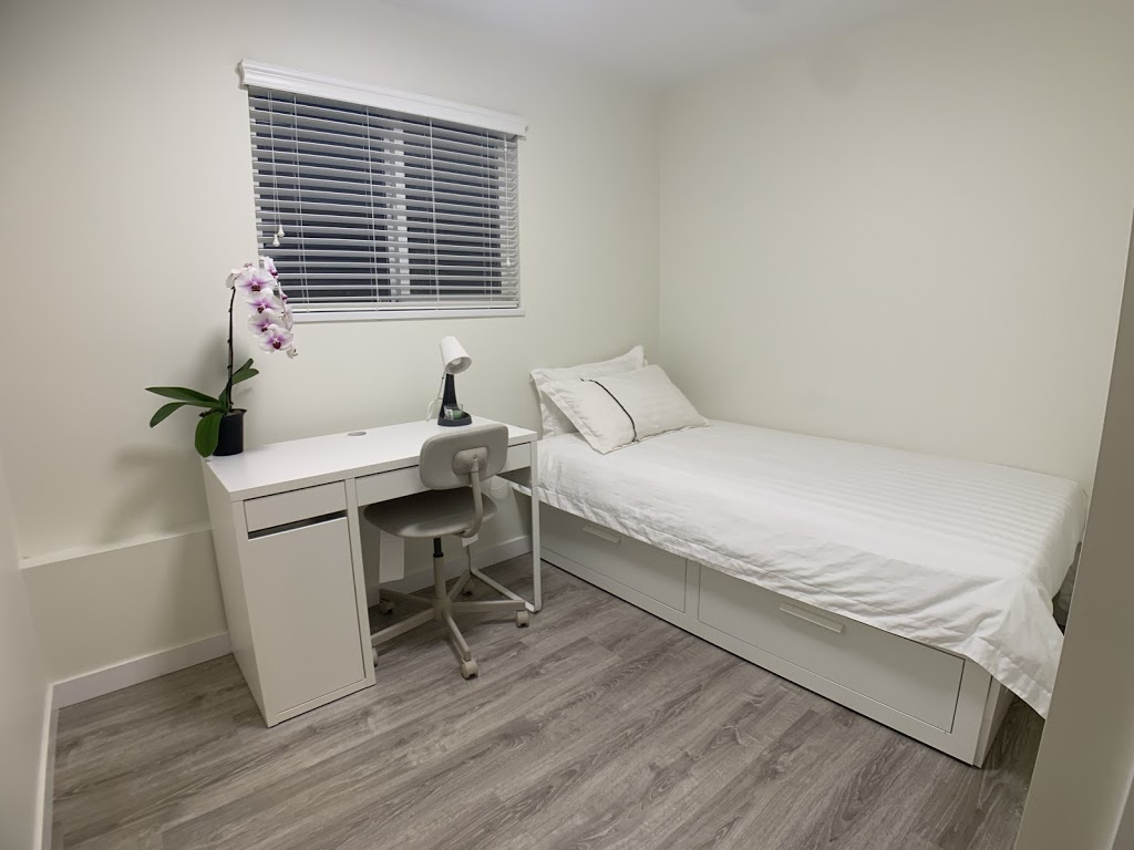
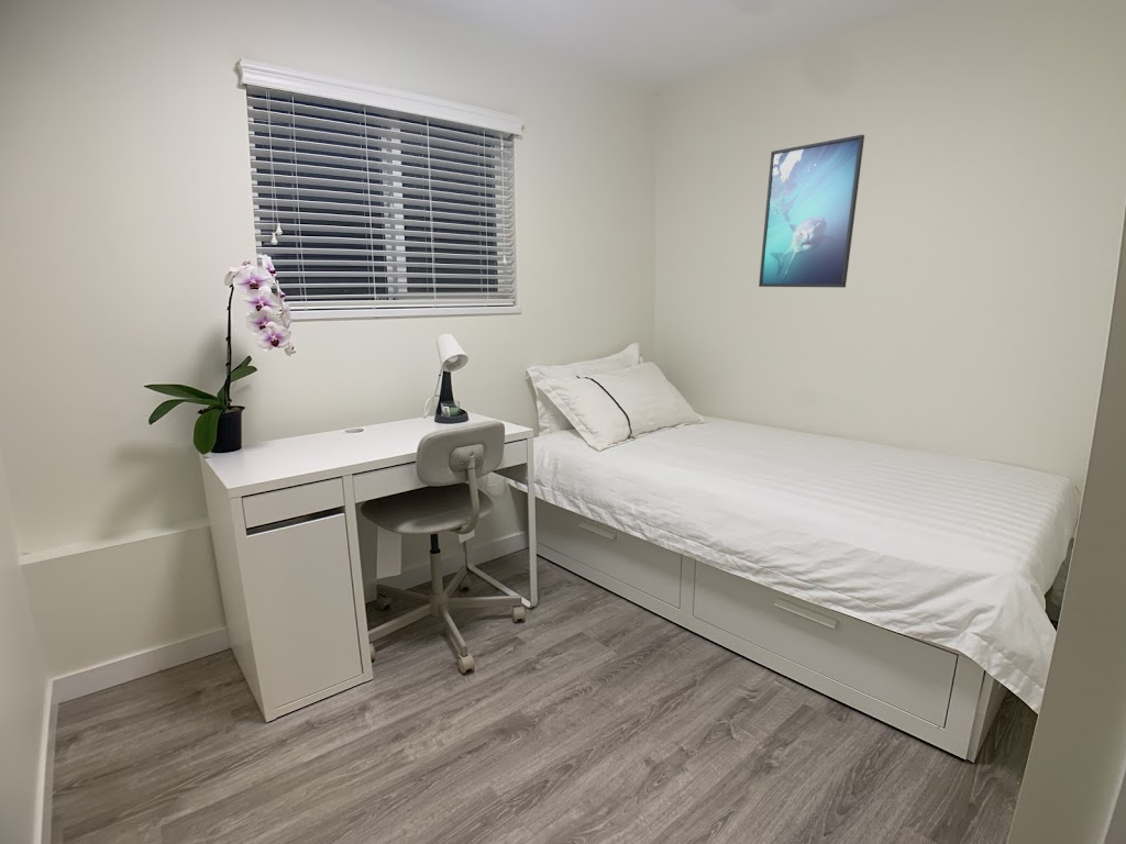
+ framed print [758,134,865,288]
